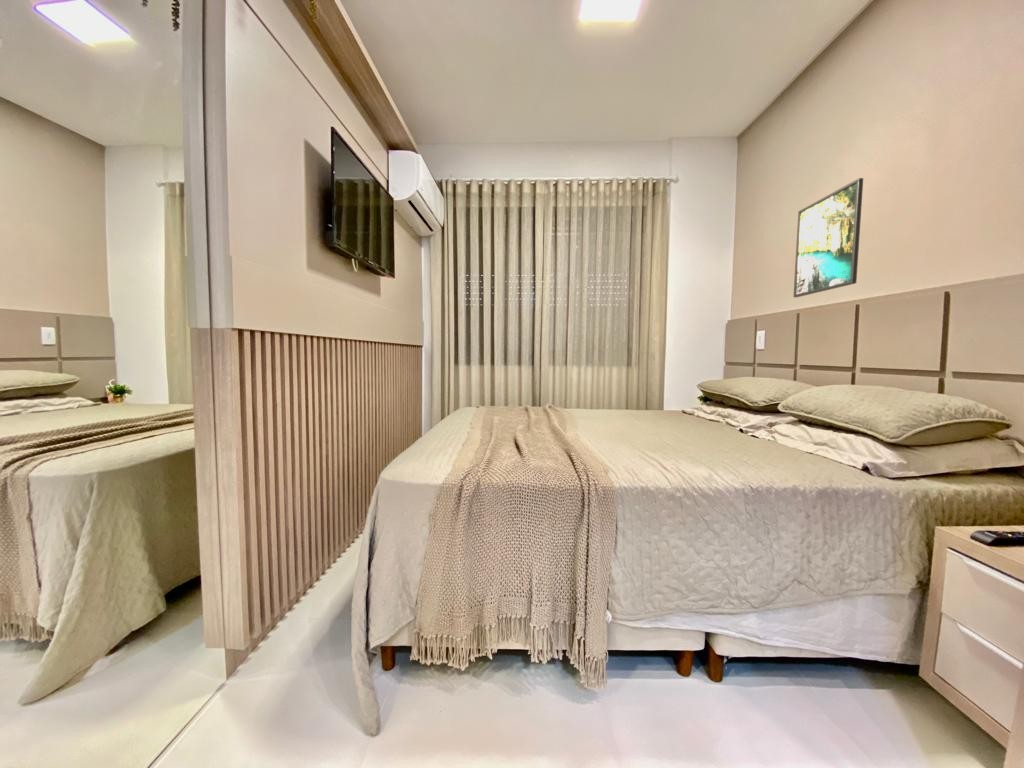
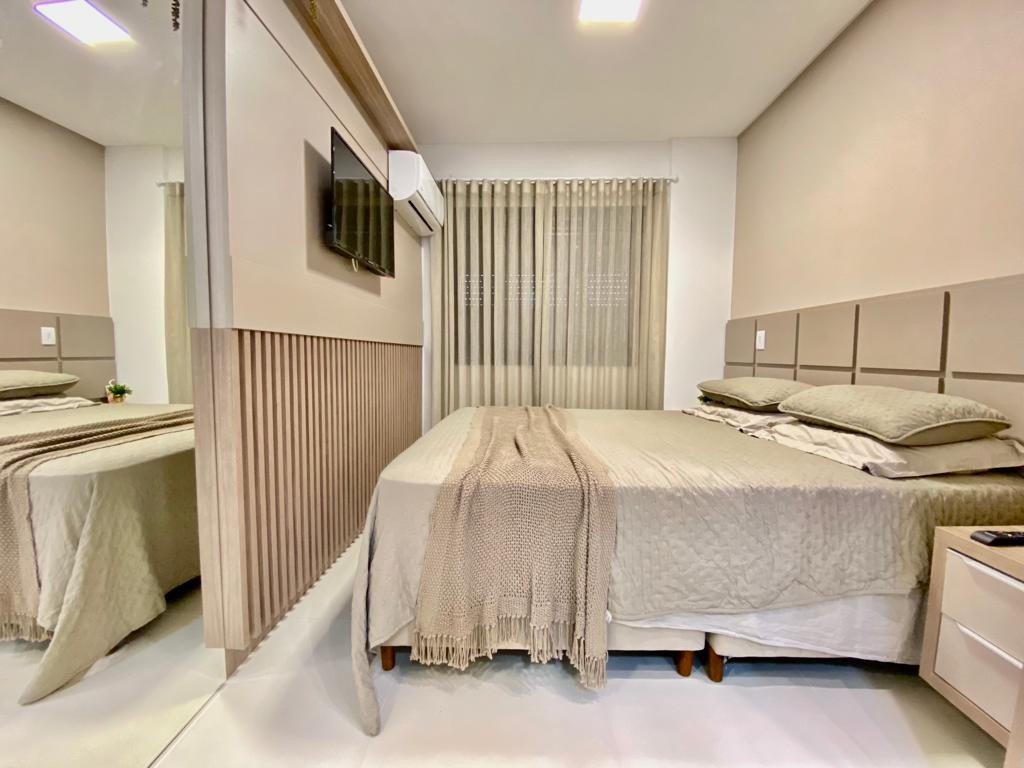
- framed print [792,177,864,298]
